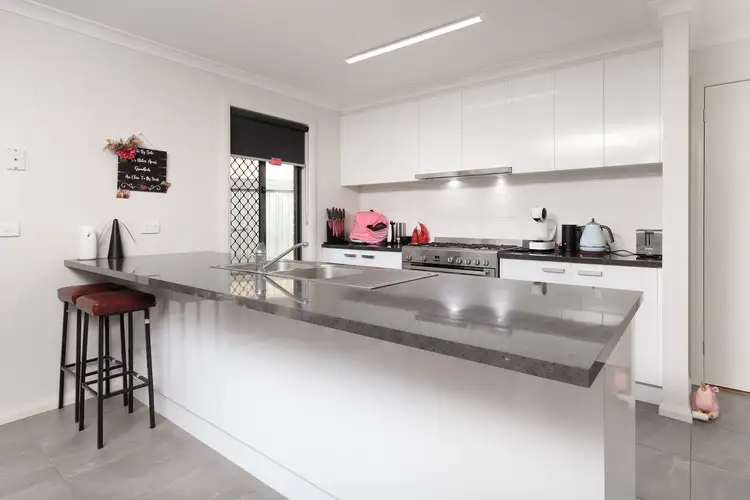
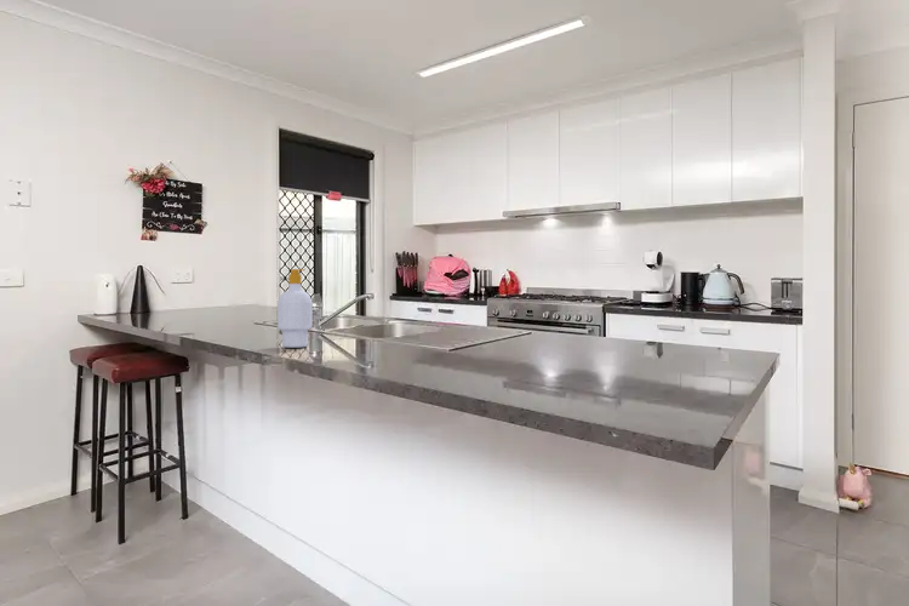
+ soap bottle [276,268,314,349]
